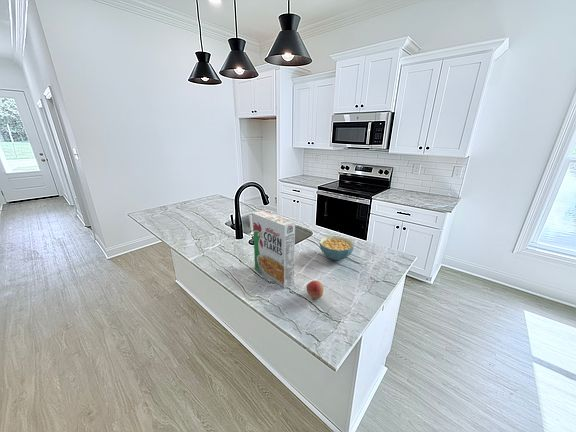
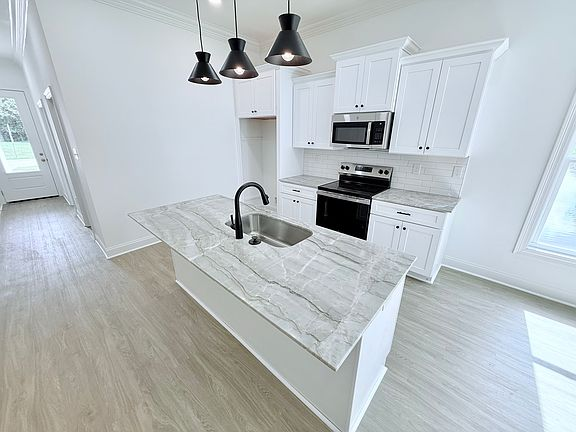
- fruit [305,280,324,300]
- cereal bowl [319,235,355,261]
- cereal box [252,210,296,290]
